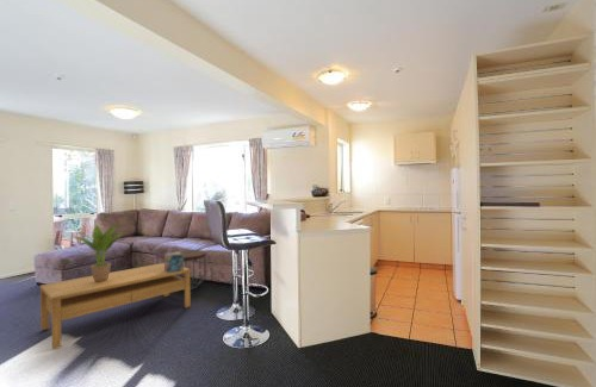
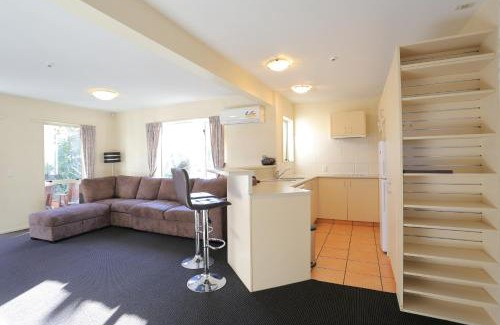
- coffee table [39,262,192,350]
- decorative box [163,251,185,273]
- side table [174,249,207,292]
- potted plant [70,217,128,282]
